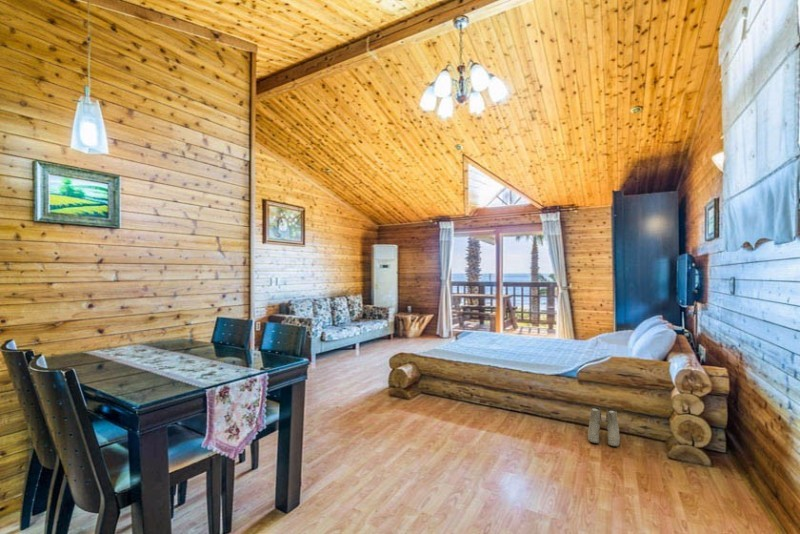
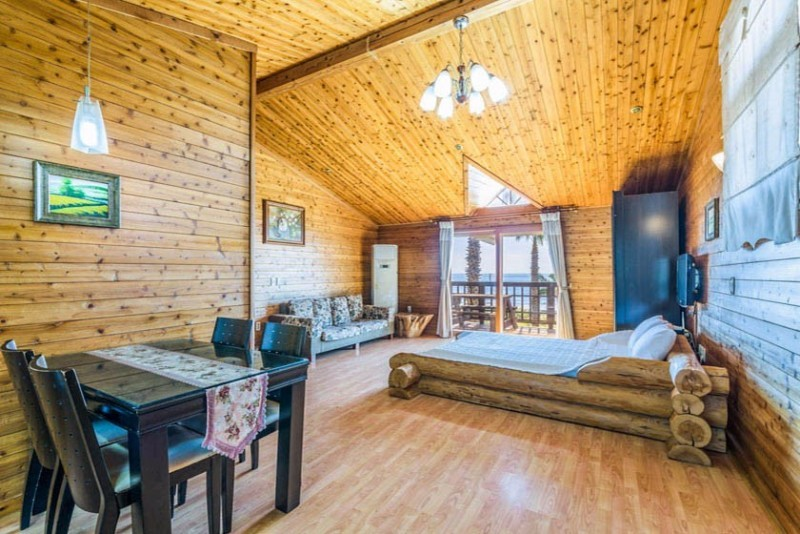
- boots [587,406,621,448]
